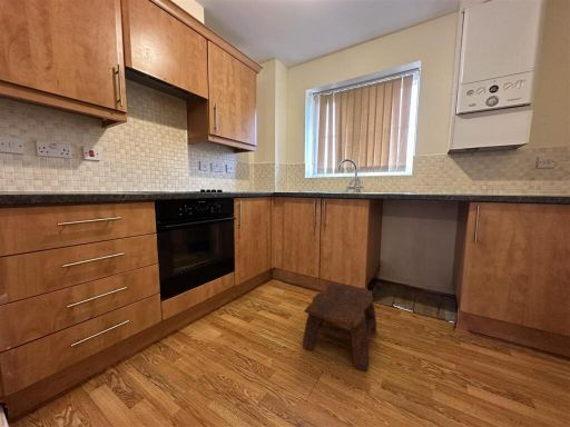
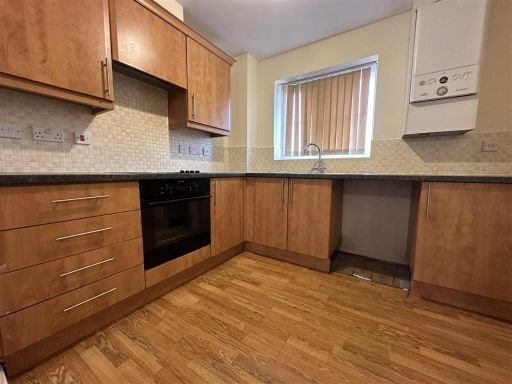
- stool [302,281,377,371]
